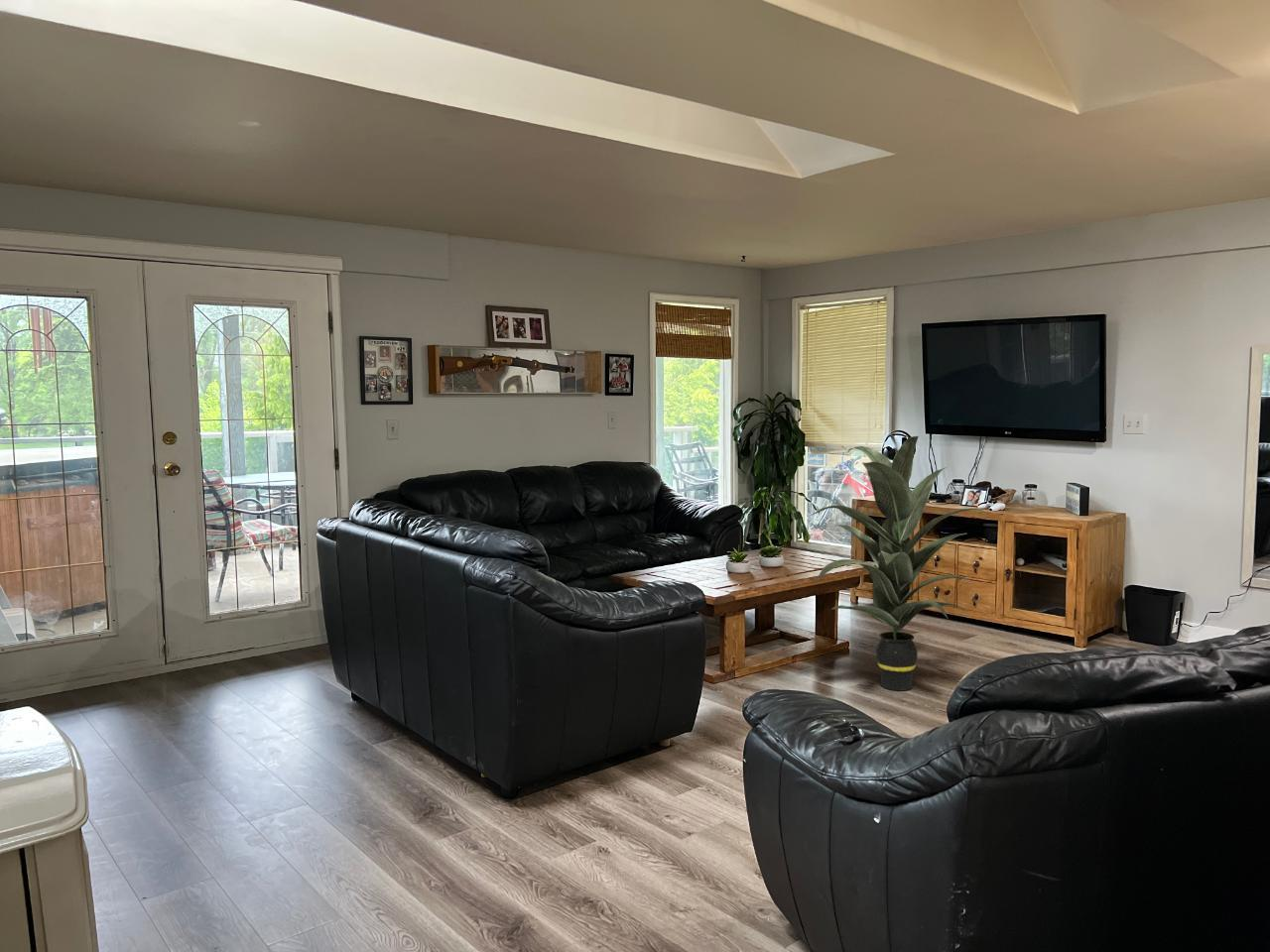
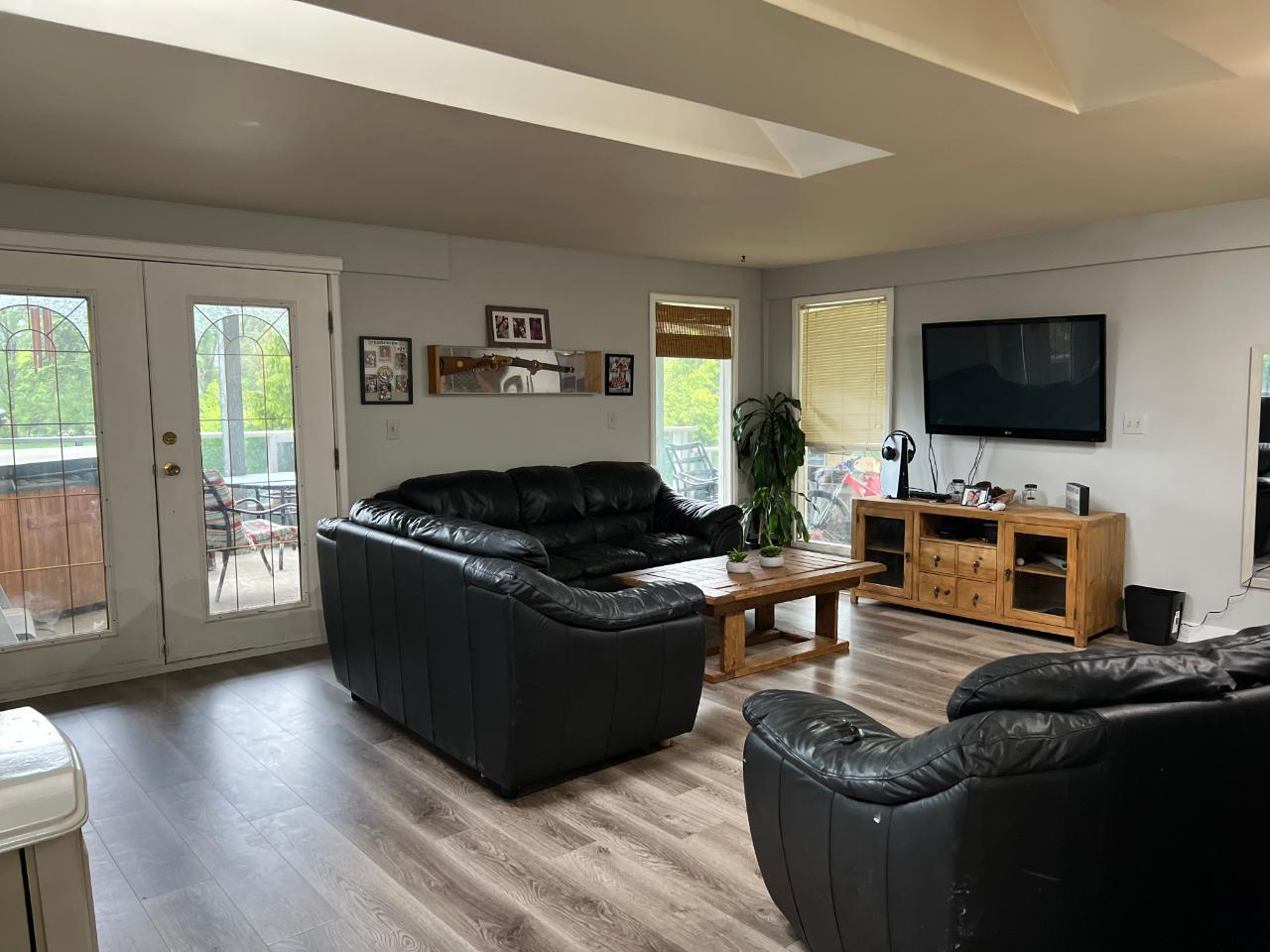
- indoor plant [810,435,990,691]
